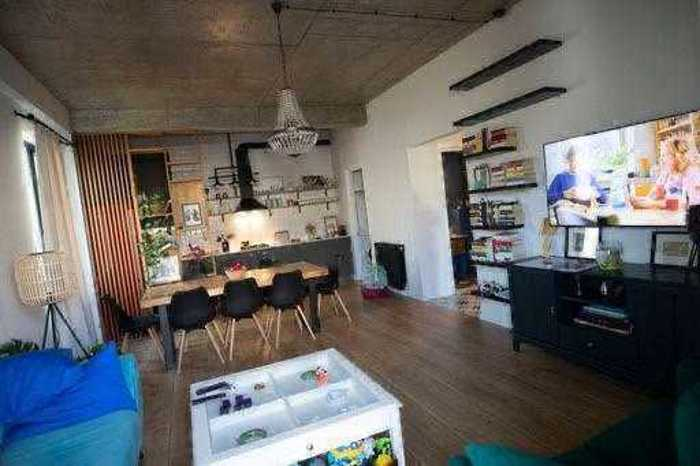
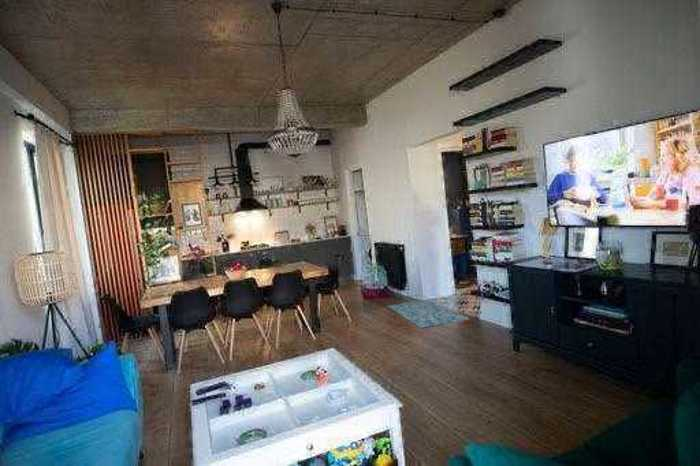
+ rug [386,298,470,329]
